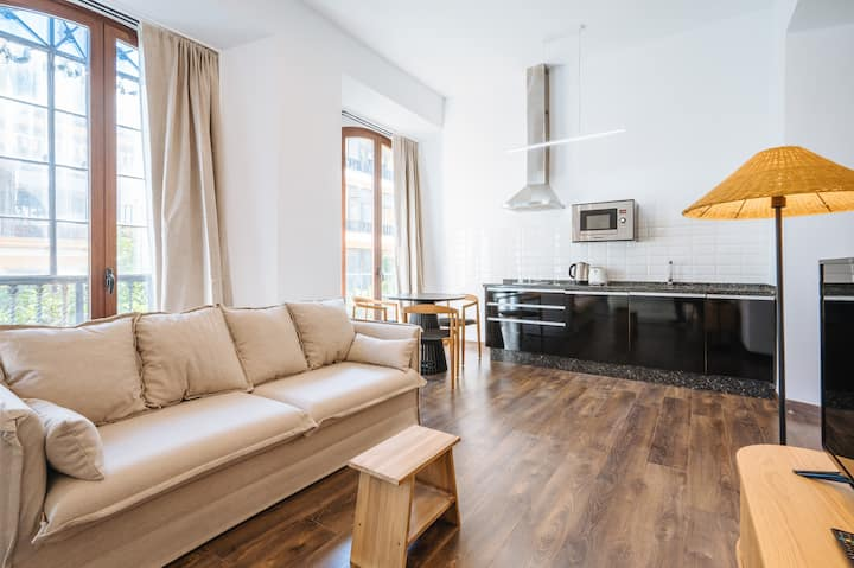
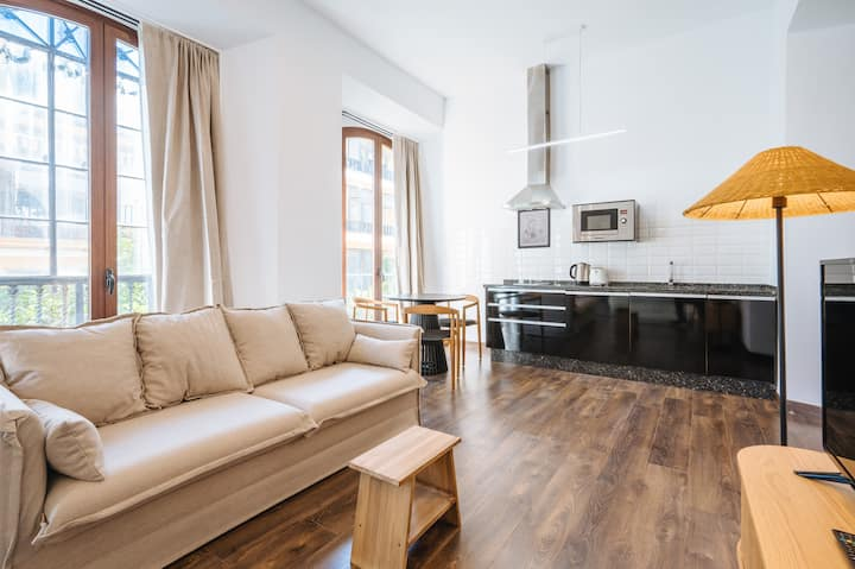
+ wall art [517,207,551,249]
